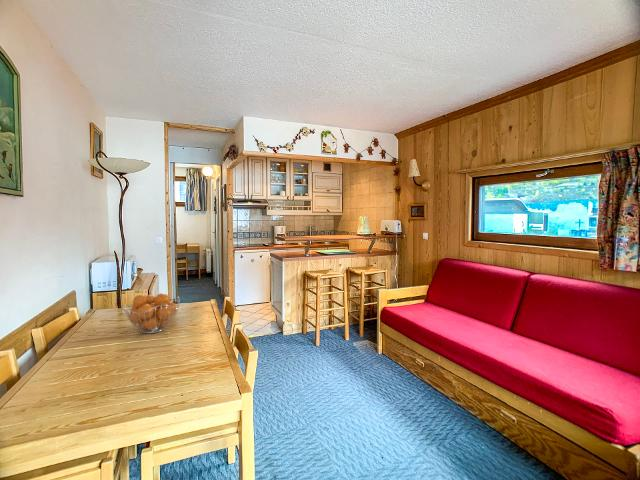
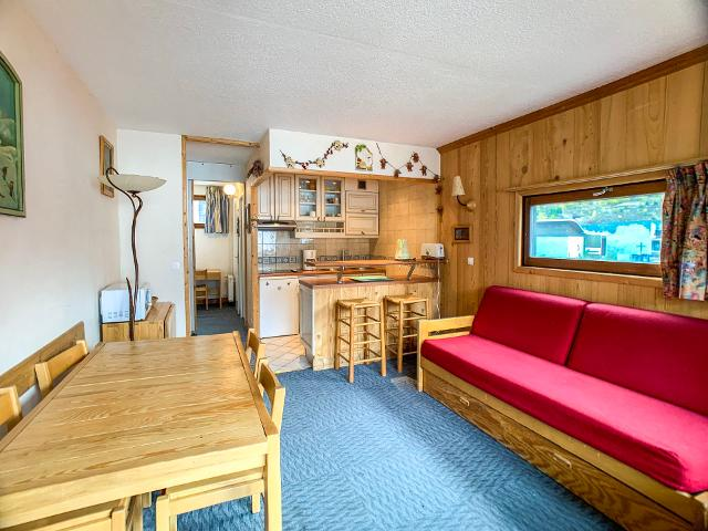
- fruit basket [122,292,181,334]
